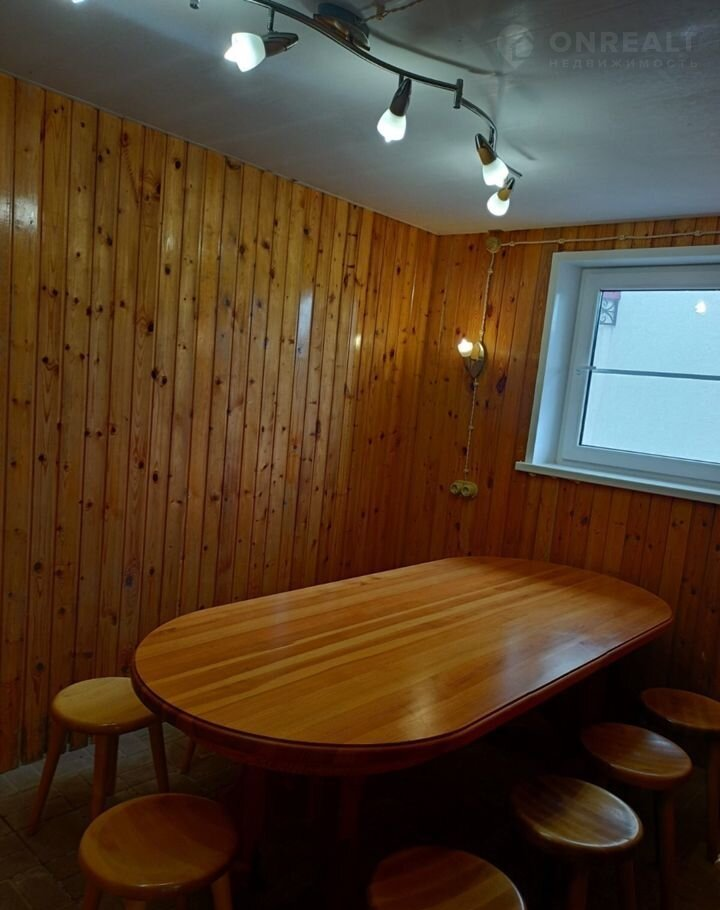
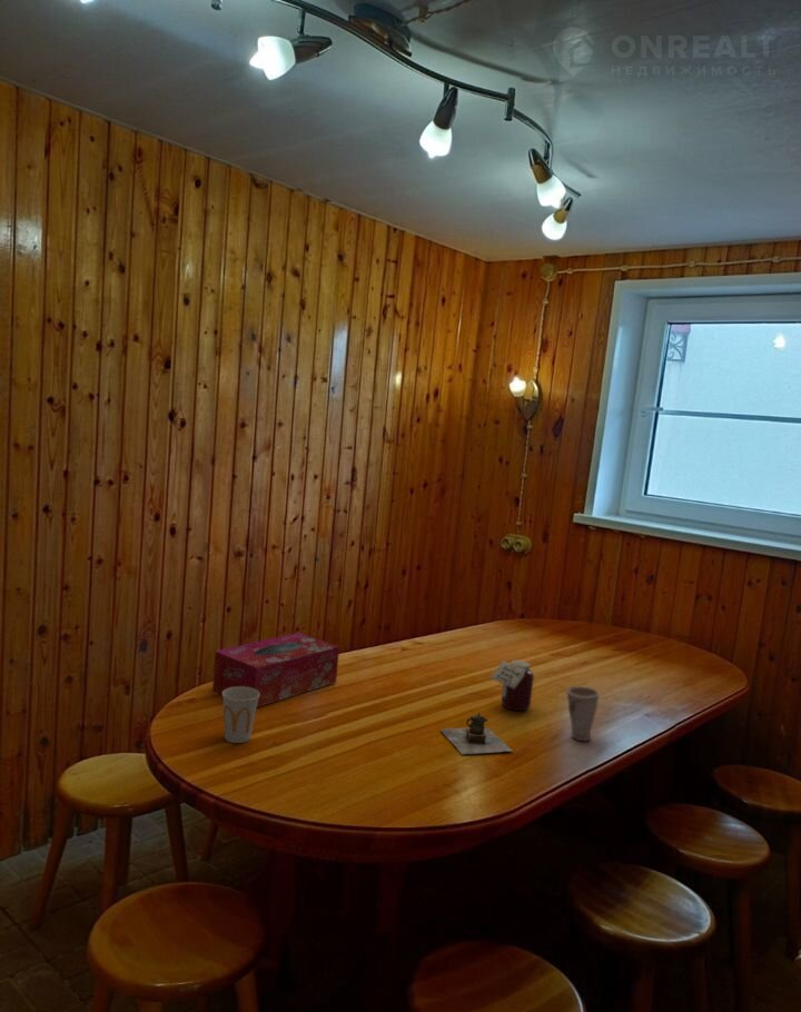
+ jar [488,659,535,712]
+ cup [221,687,259,744]
+ cup [565,685,601,742]
+ tissue box [211,632,340,708]
+ teapot [439,712,514,755]
